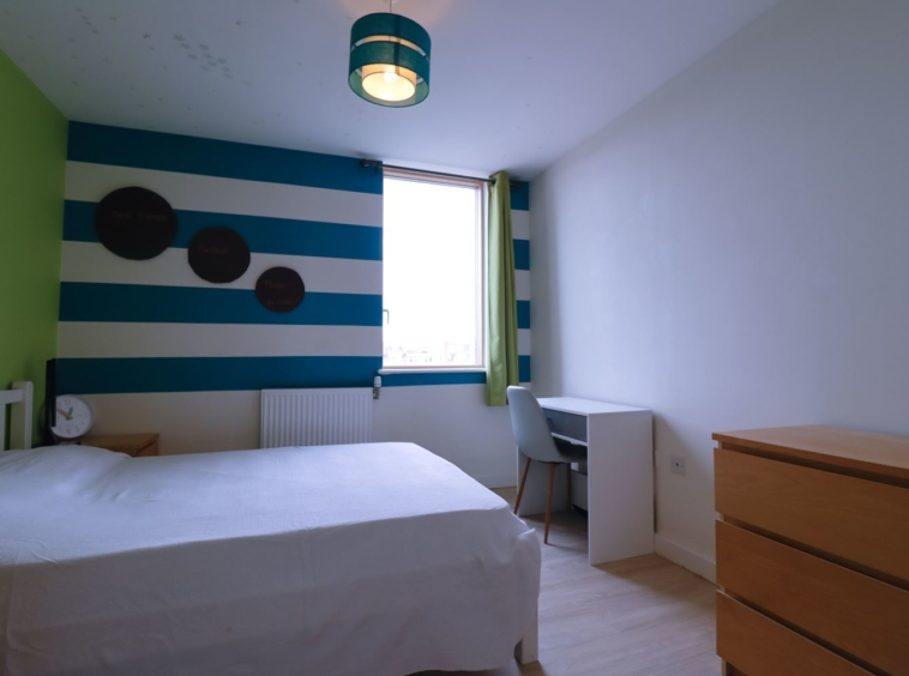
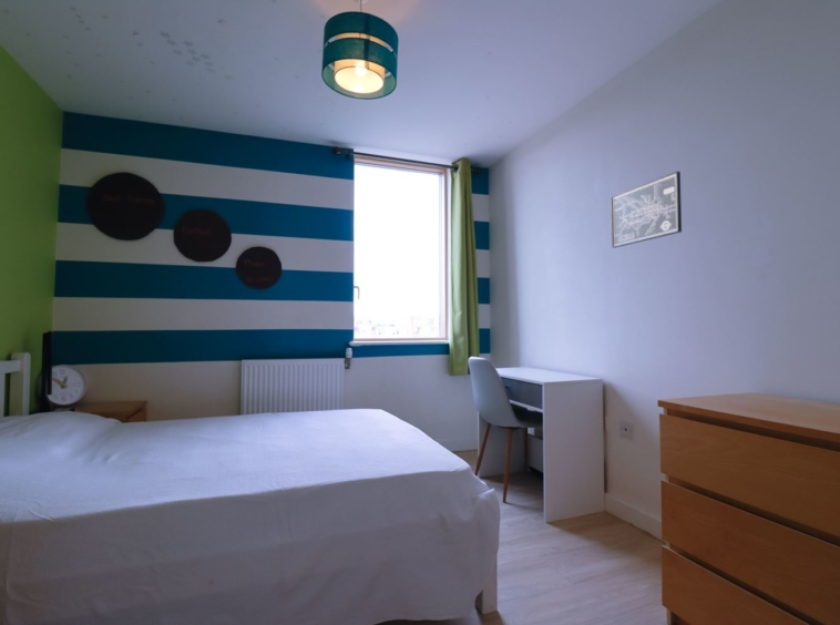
+ wall art [609,171,683,249]
